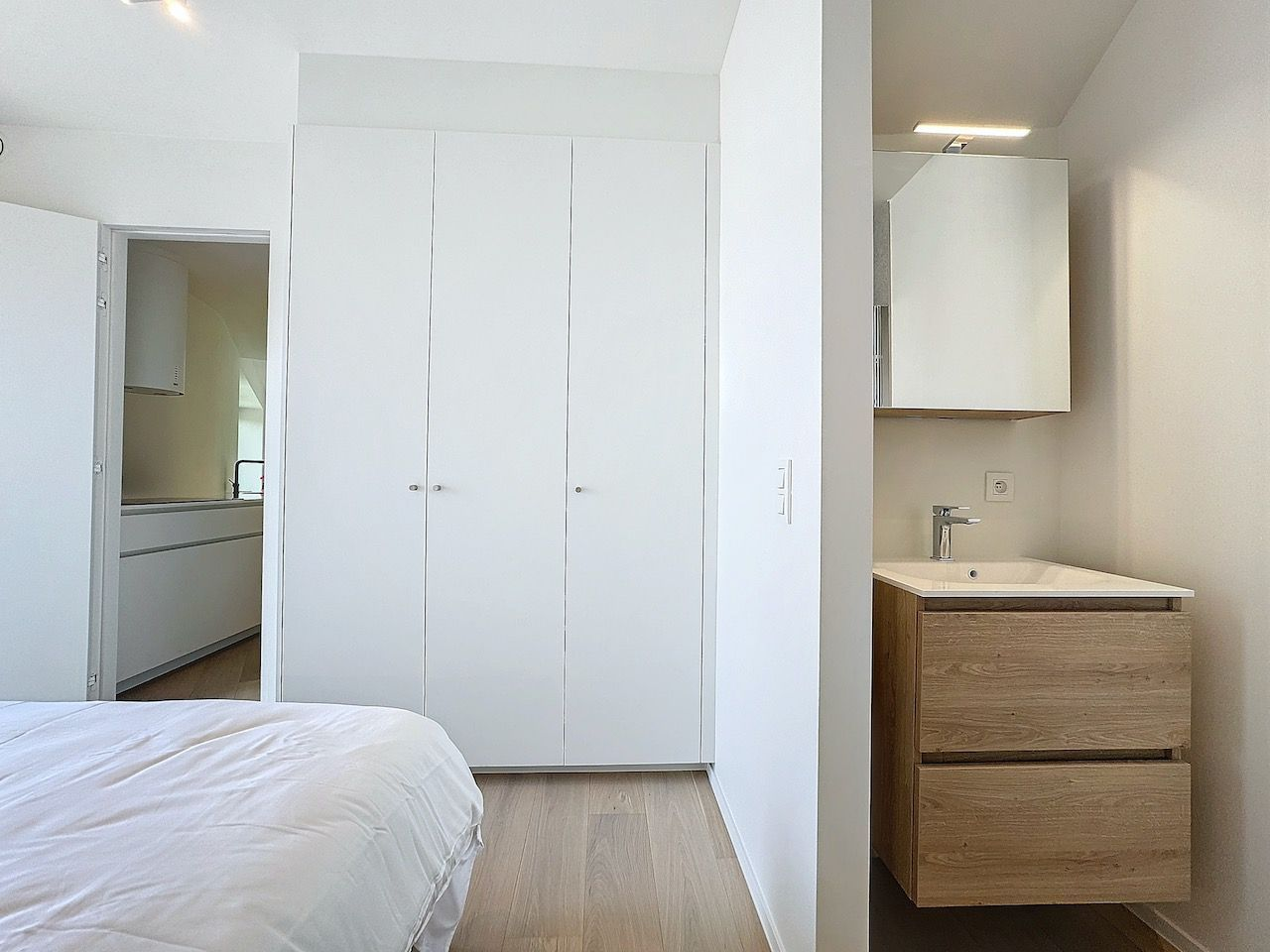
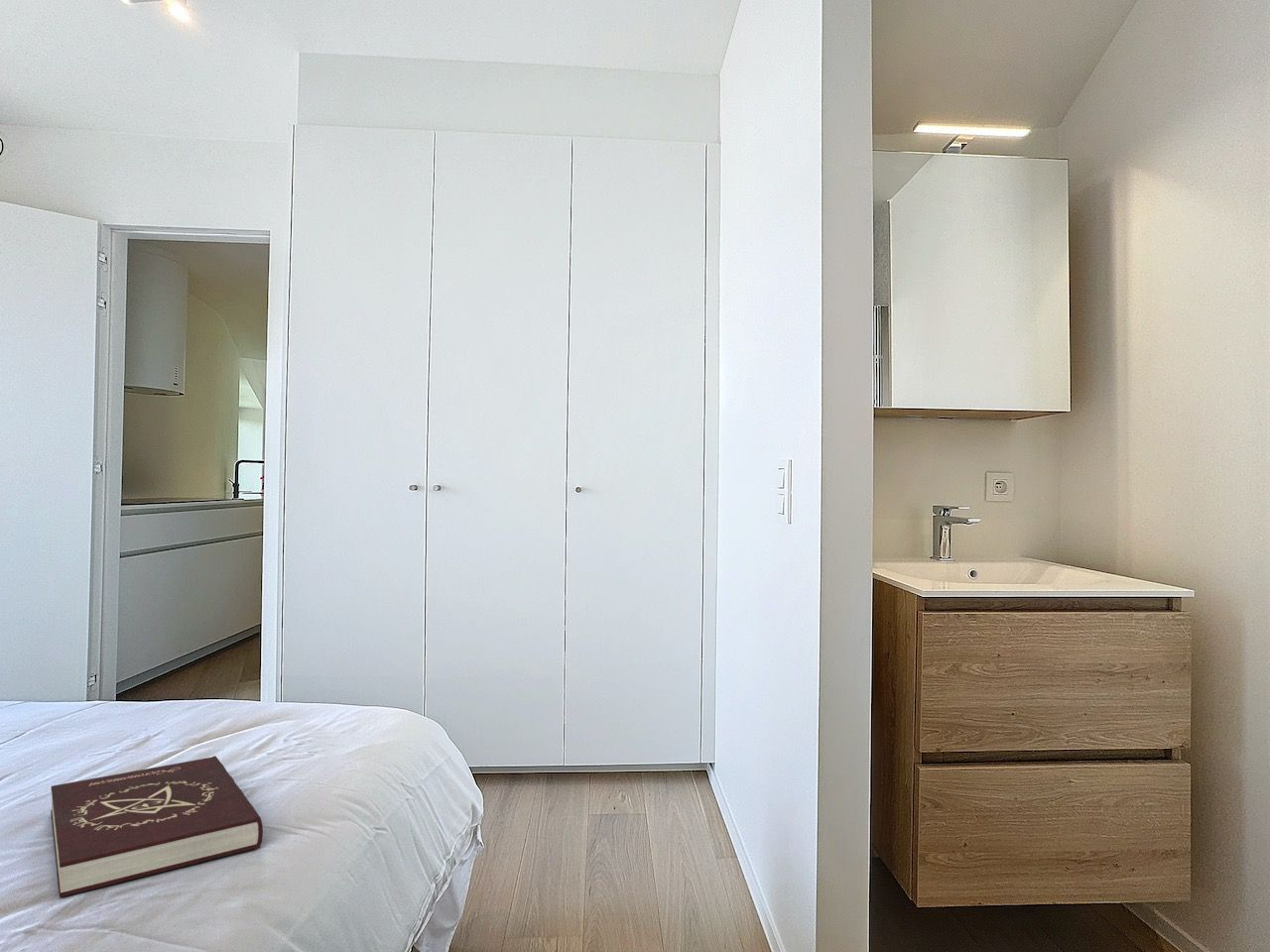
+ book [50,755,264,898]
